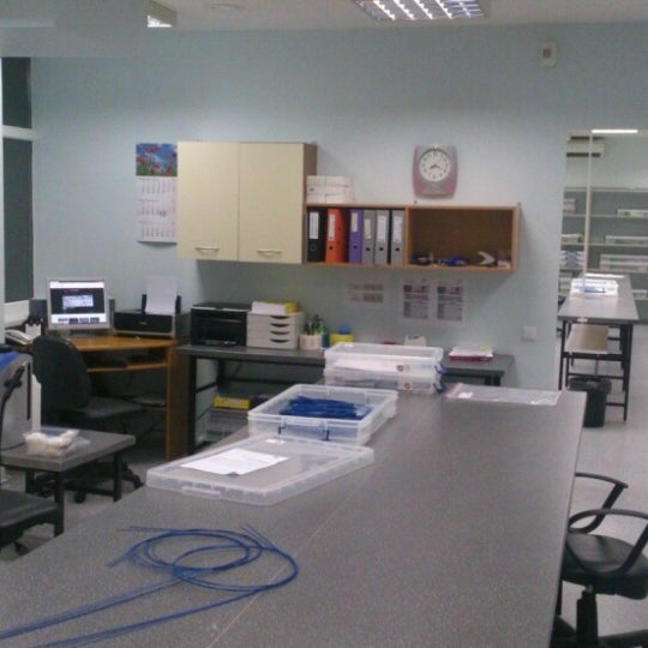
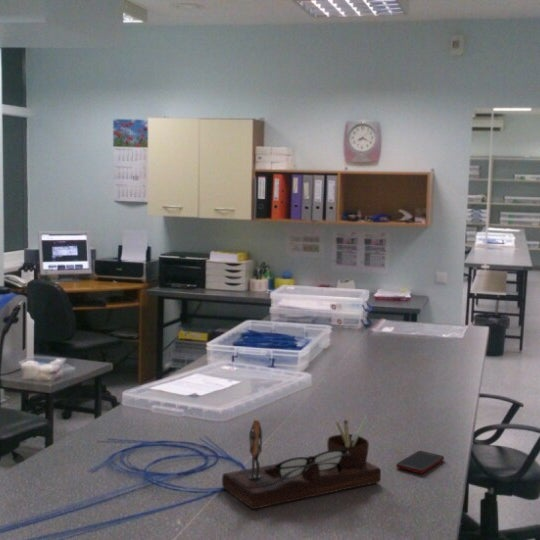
+ desk organizer [221,414,382,510]
+ cell phone [395,450,445,474]
